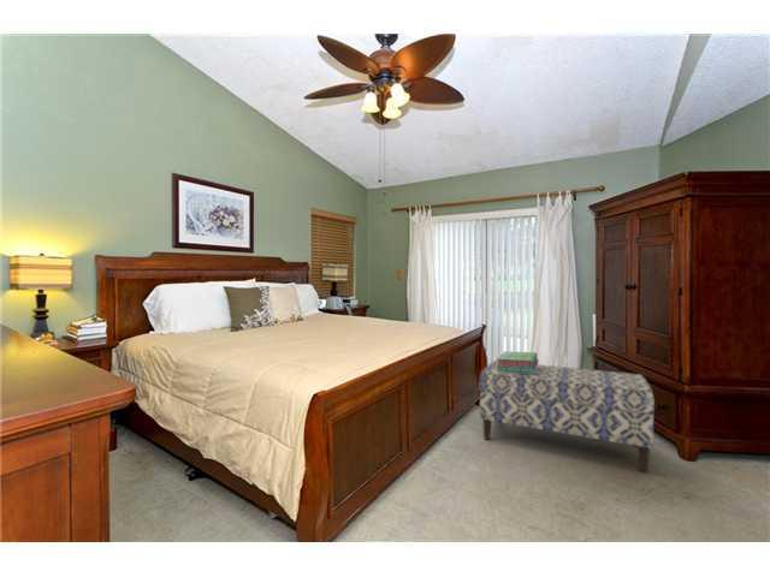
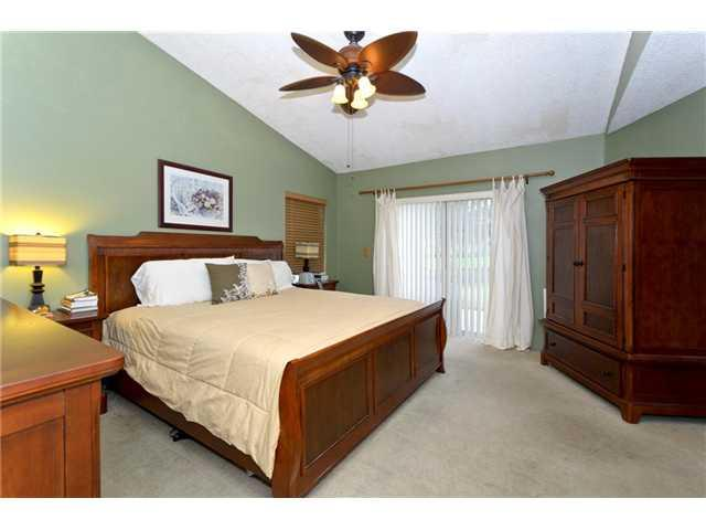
- stack of books [496,350,540,373]
- bench [478,359,656,472]
